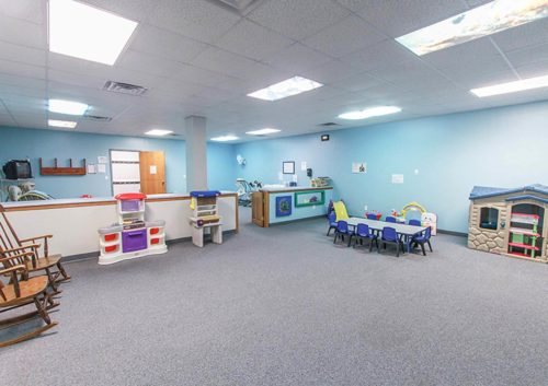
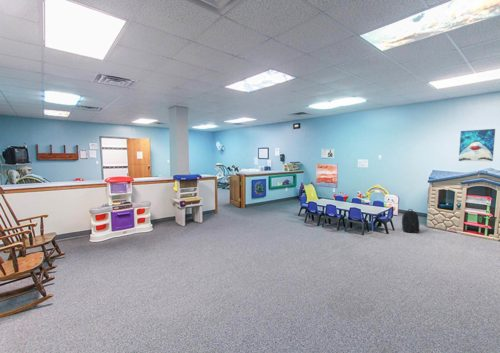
+ backpack [401,208,421,234]
+ wall art [315,163,339,189]
+ wall art [458,128,496,162]
